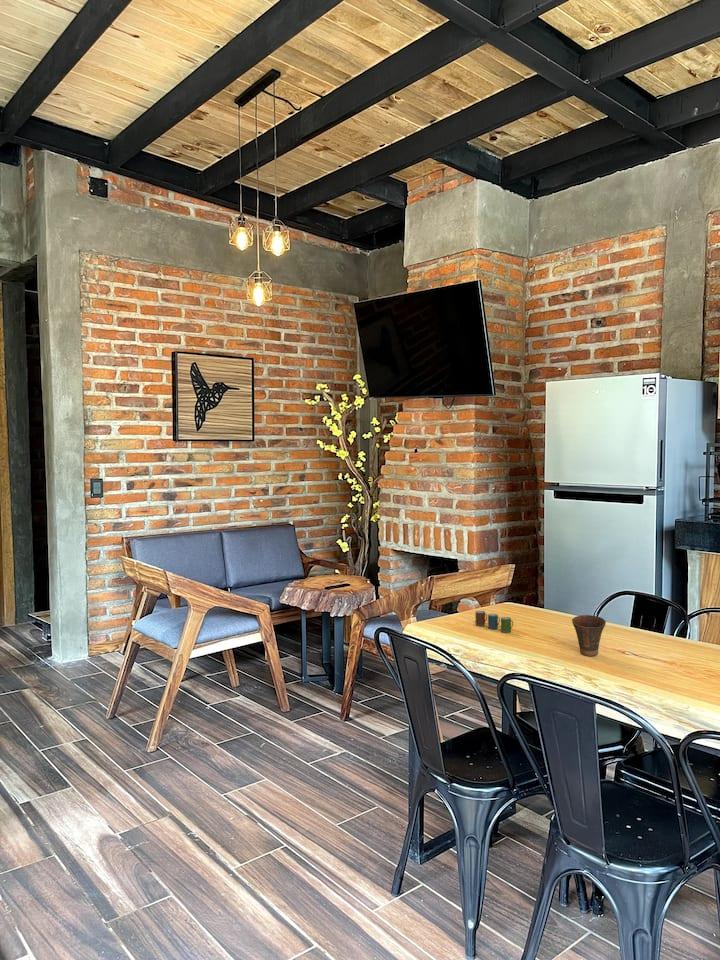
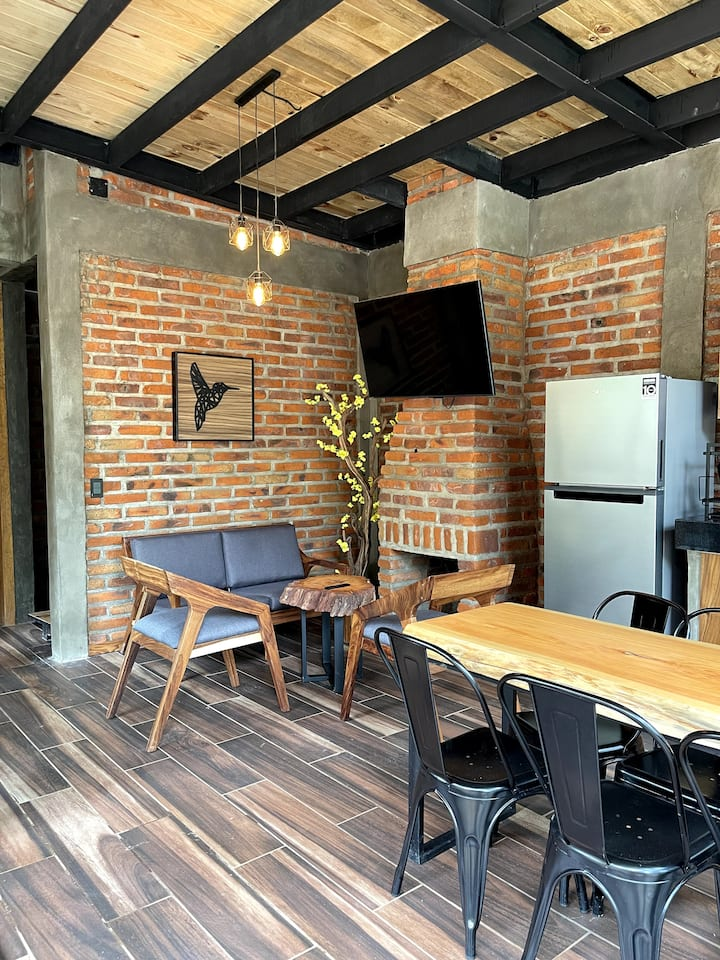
- cup [475,610,514,634]
- cup [571,614,607,657]
